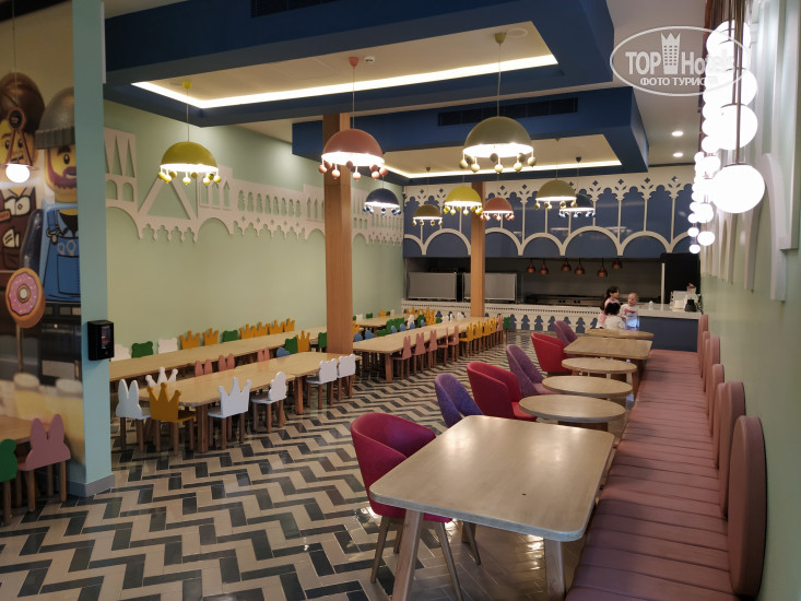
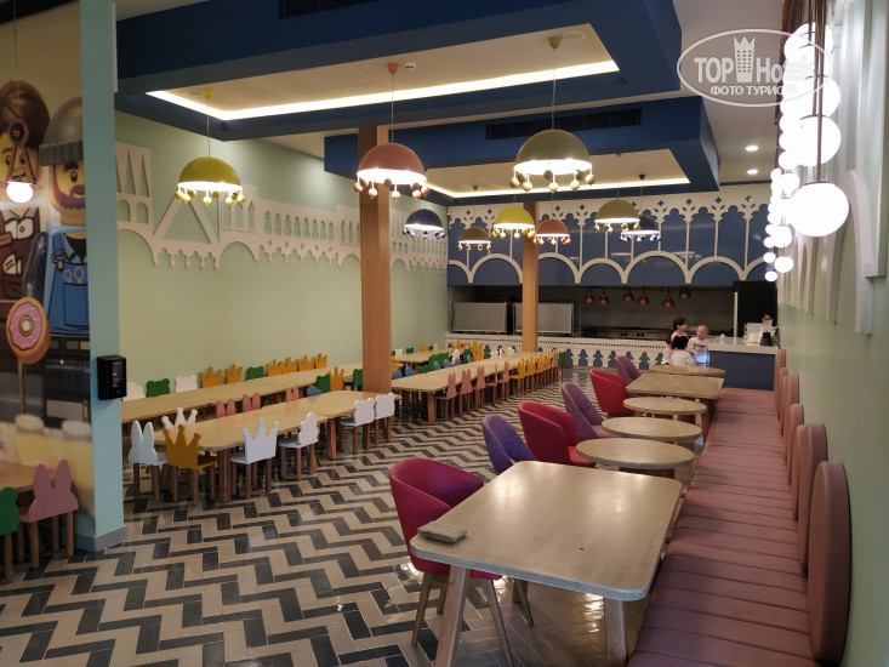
+ washcloth [416,520,468,543]
